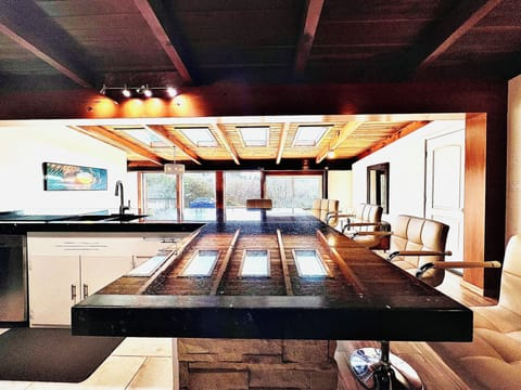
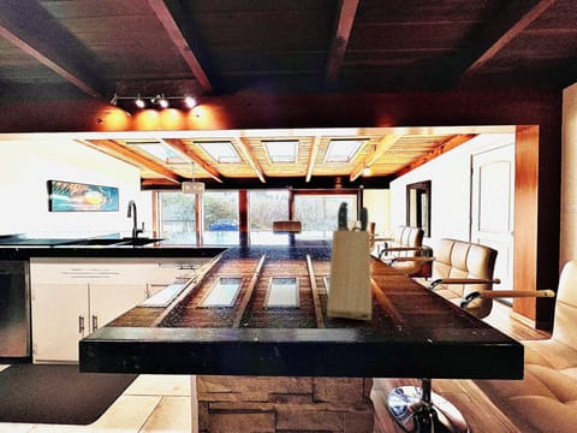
+ knife block [326,201,373,321]
